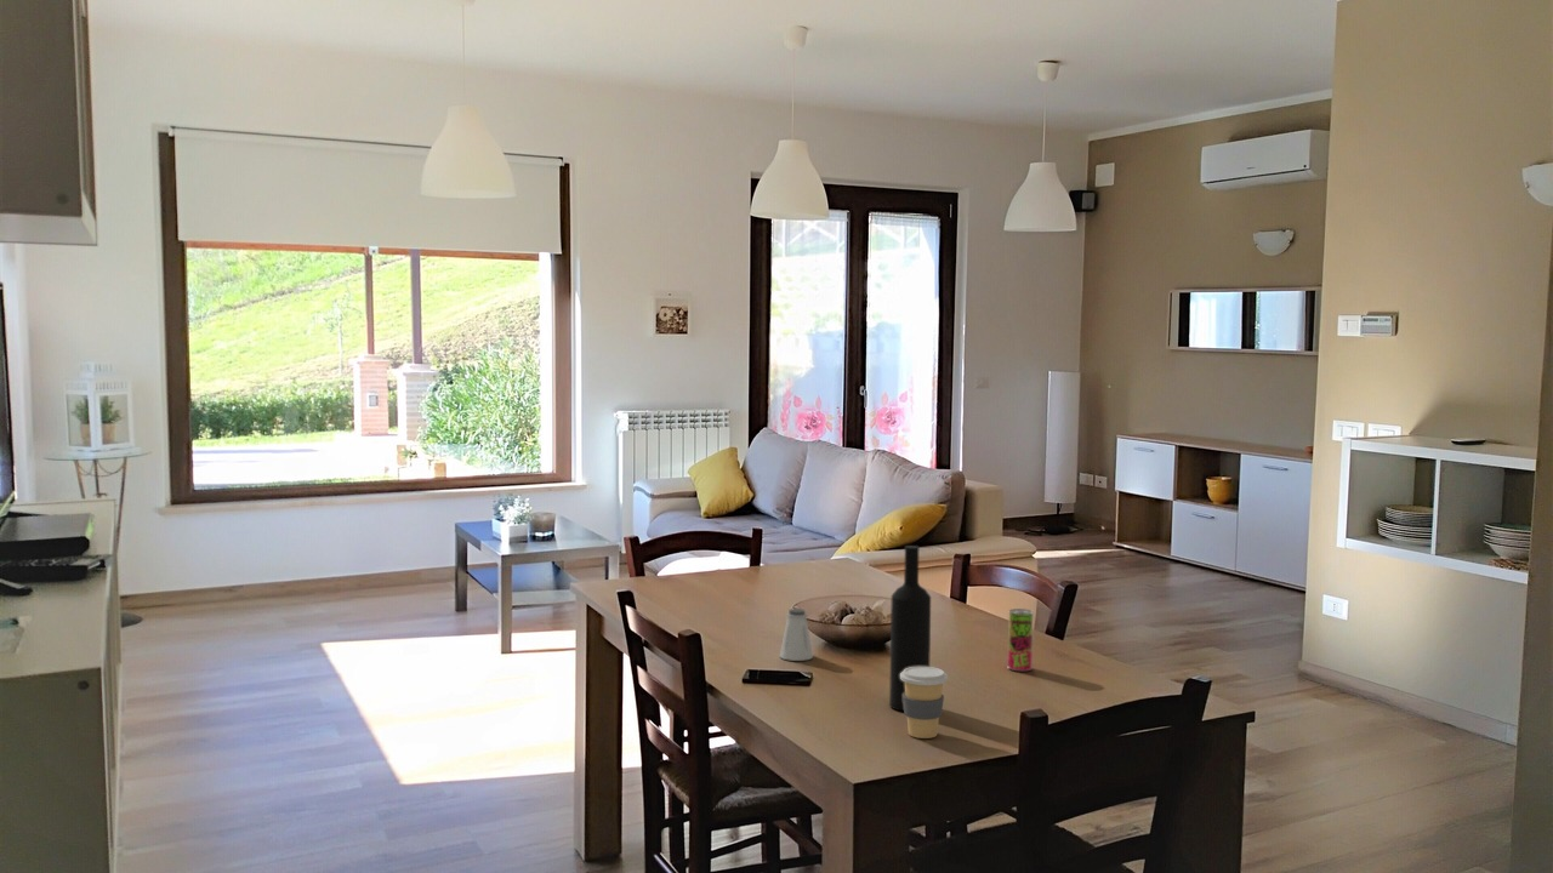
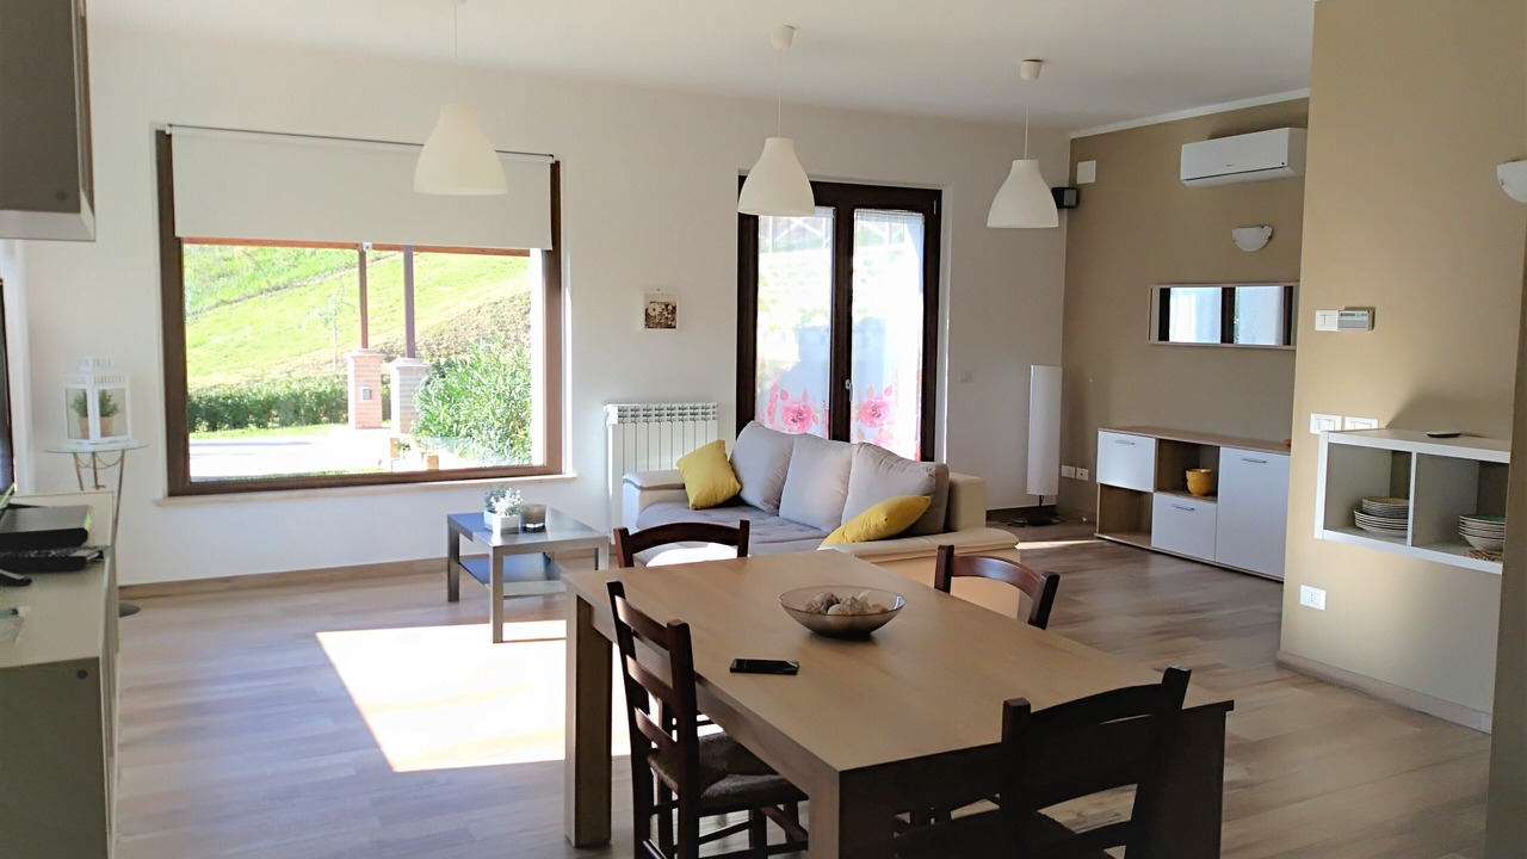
- coffee cup [900,666,949,740]
- wine bottle [888,544,932,713]
- saltshaker [779,607,814,662]
- beverage can [1006,607,1035,672]
